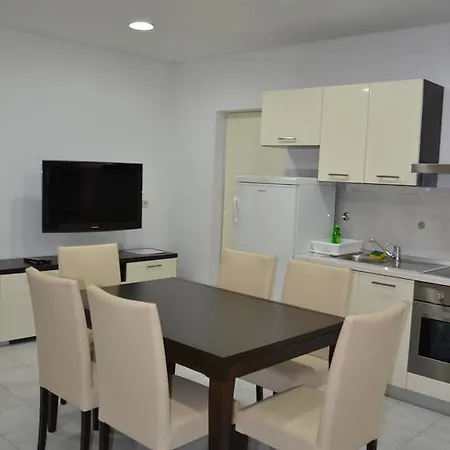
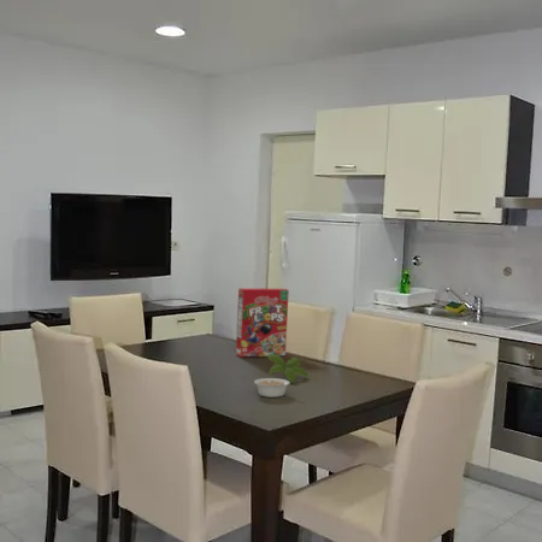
+ cereal box [235,288,290,358]
+ legume [253,377,295,399]
+ plant [266,354,310,384]
